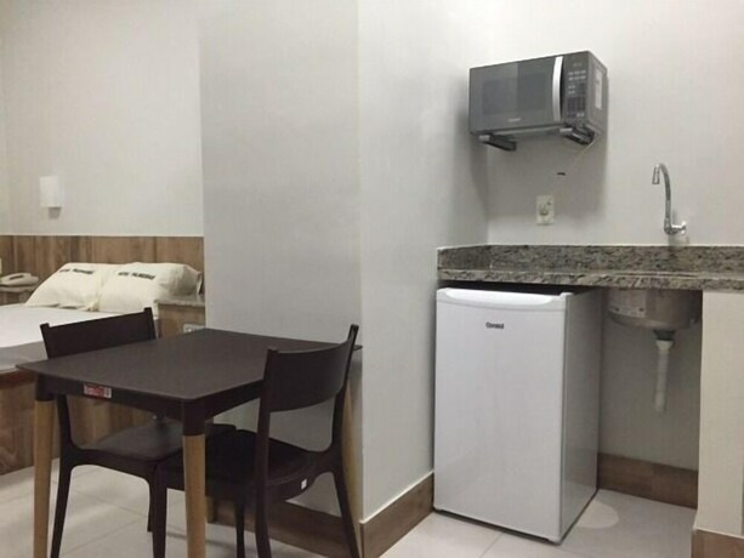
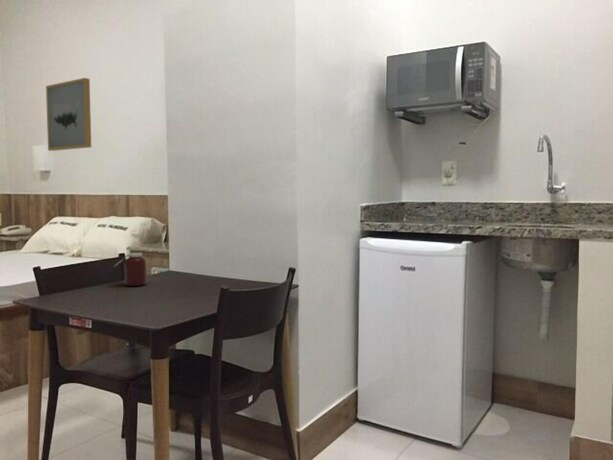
+ jar [114,252,148,287]
+ wall art [45,77,92,152]
